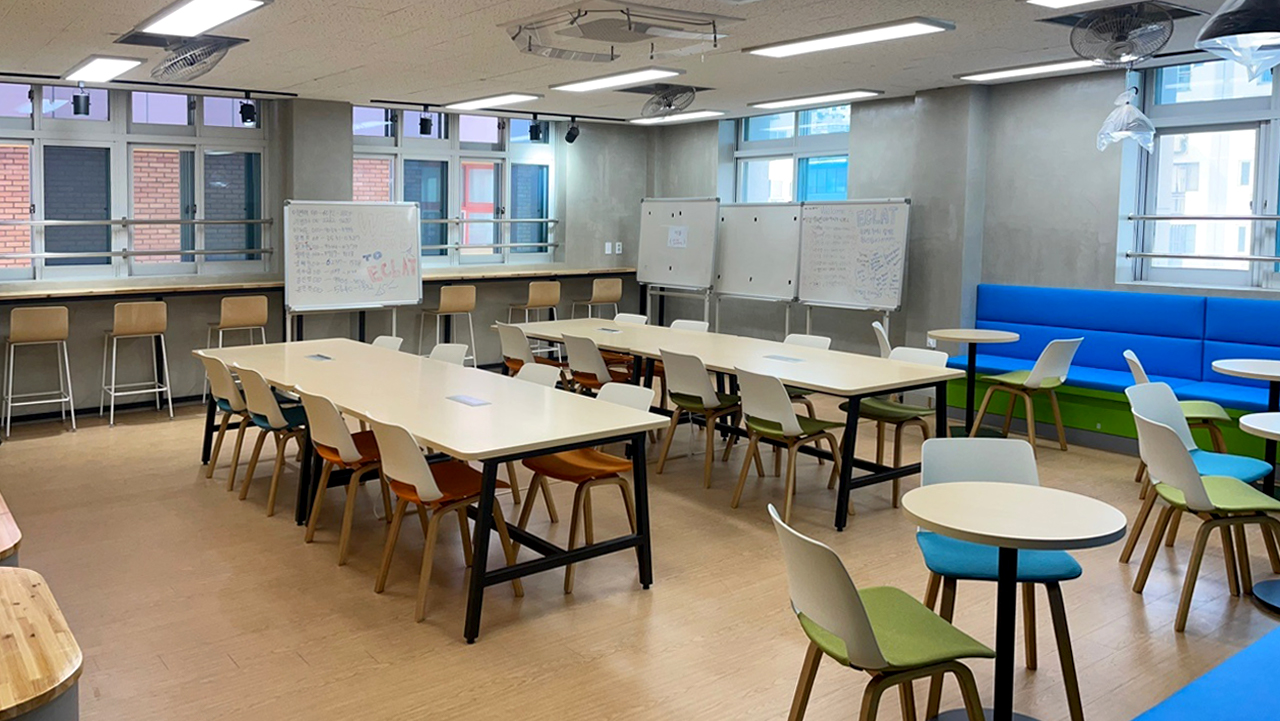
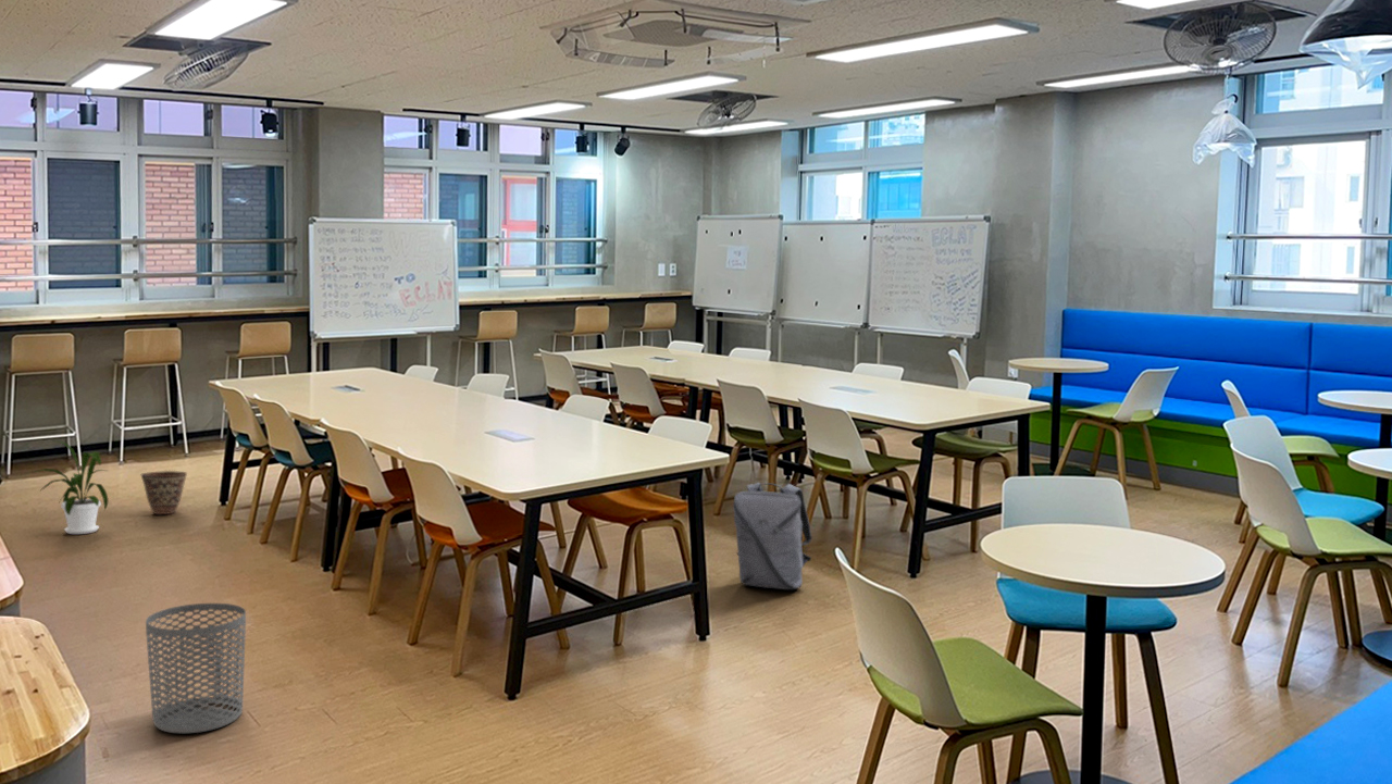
+ waste bin [145,602,247,734]
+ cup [140,470,188,515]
+ backpack [732,482,813,590]
+ house plant [17,439,110,535]
